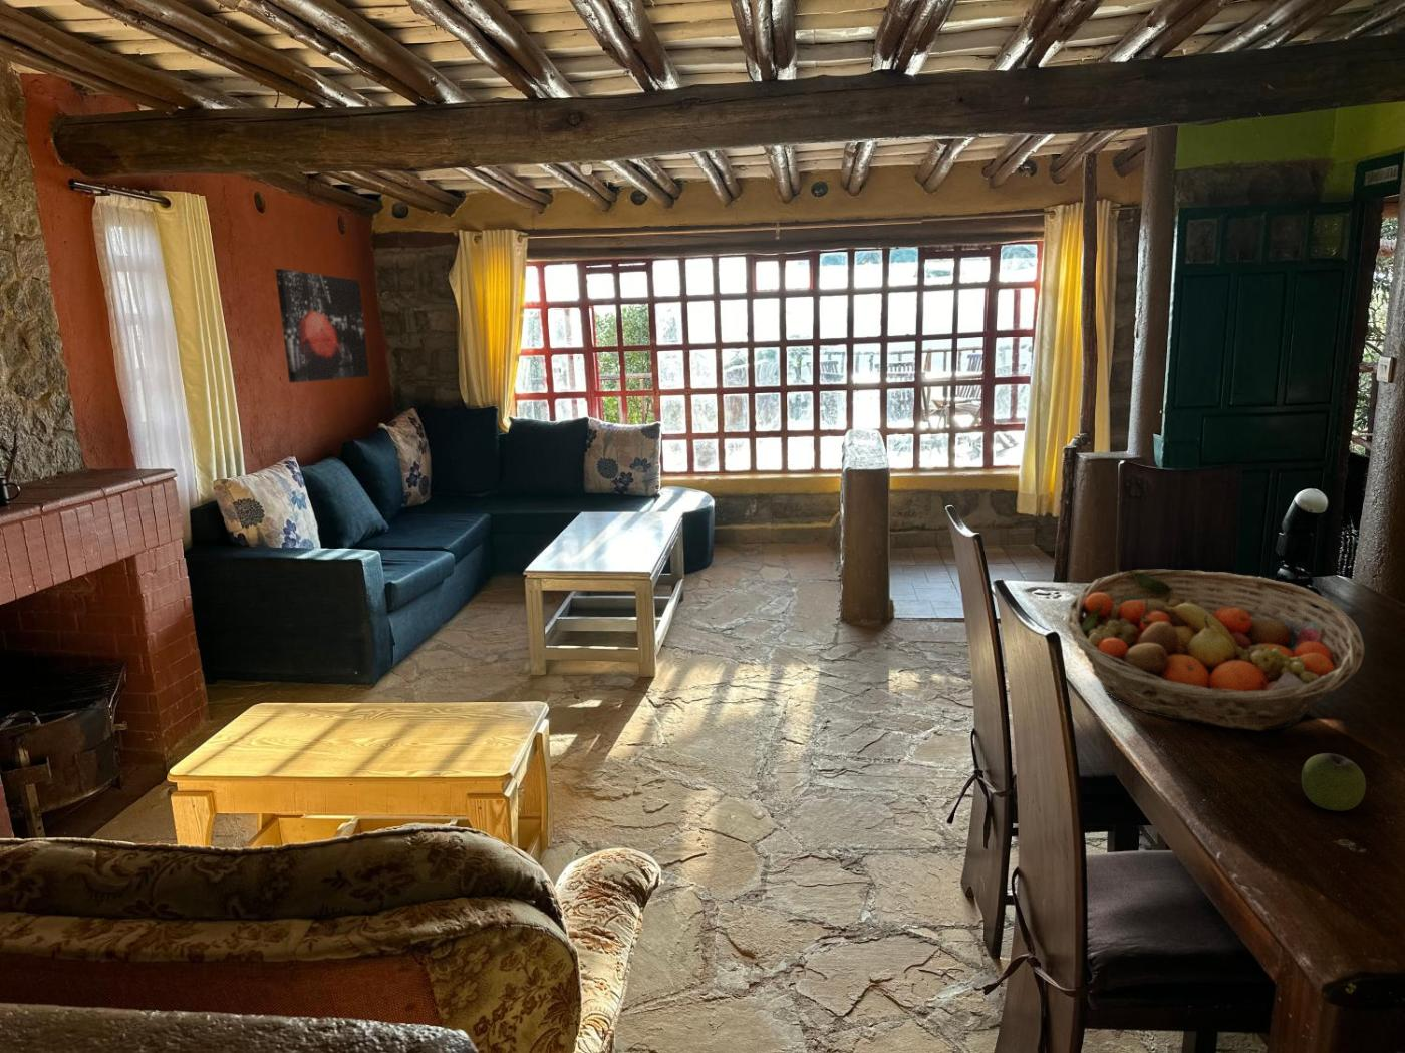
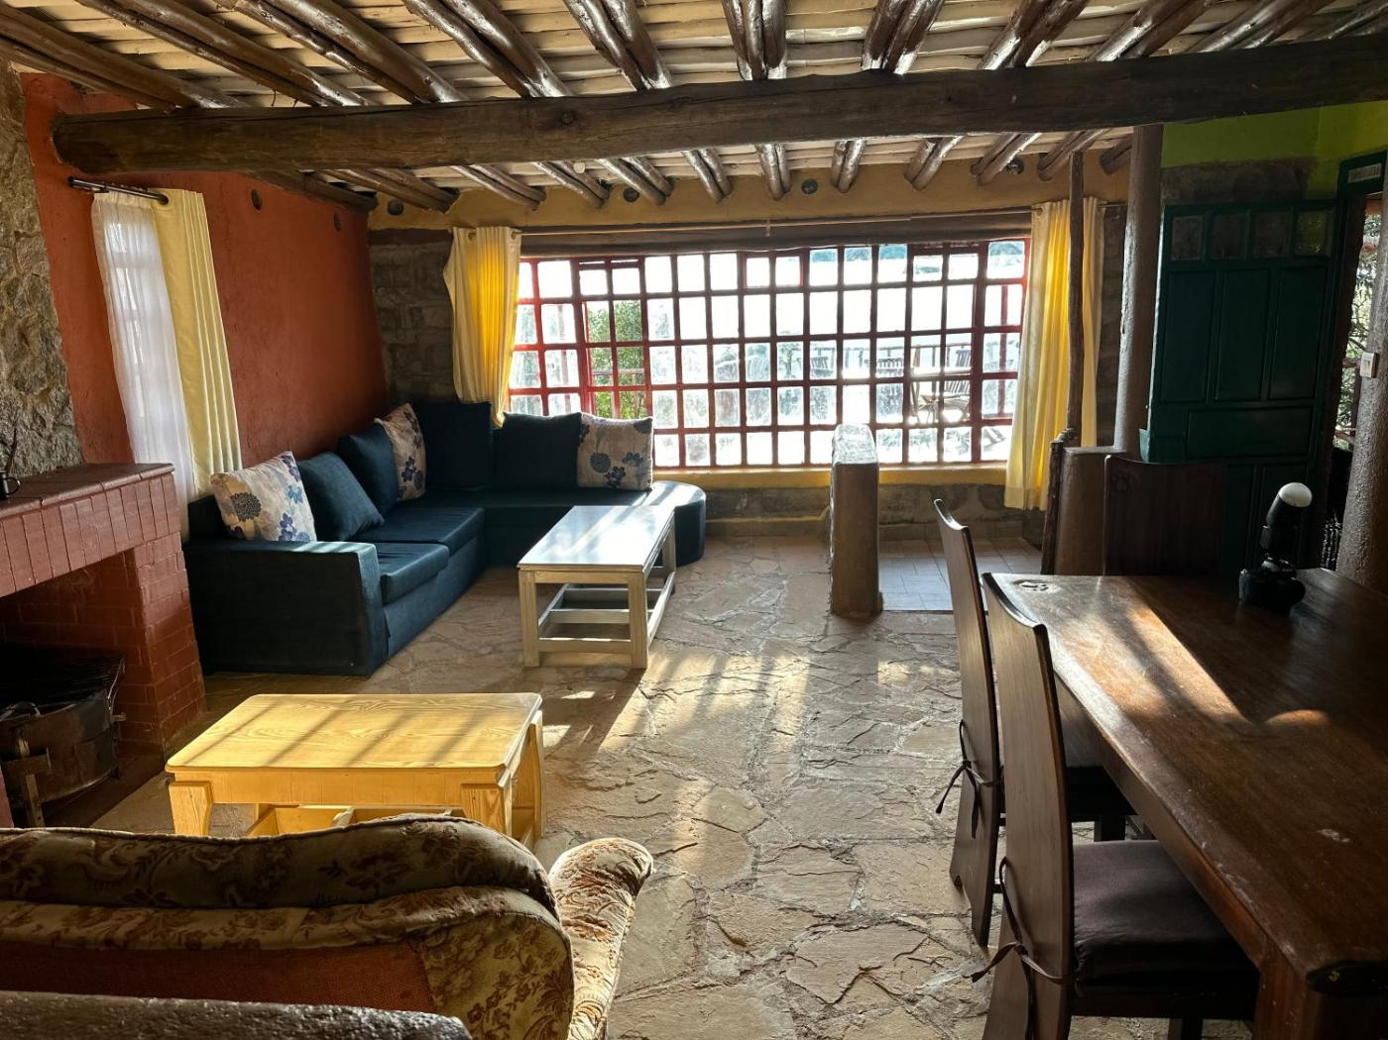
- wall art [274,268,371,384]
- apple [1301,752,1367,812]
- fruit basket [1064,569,1366,732]
